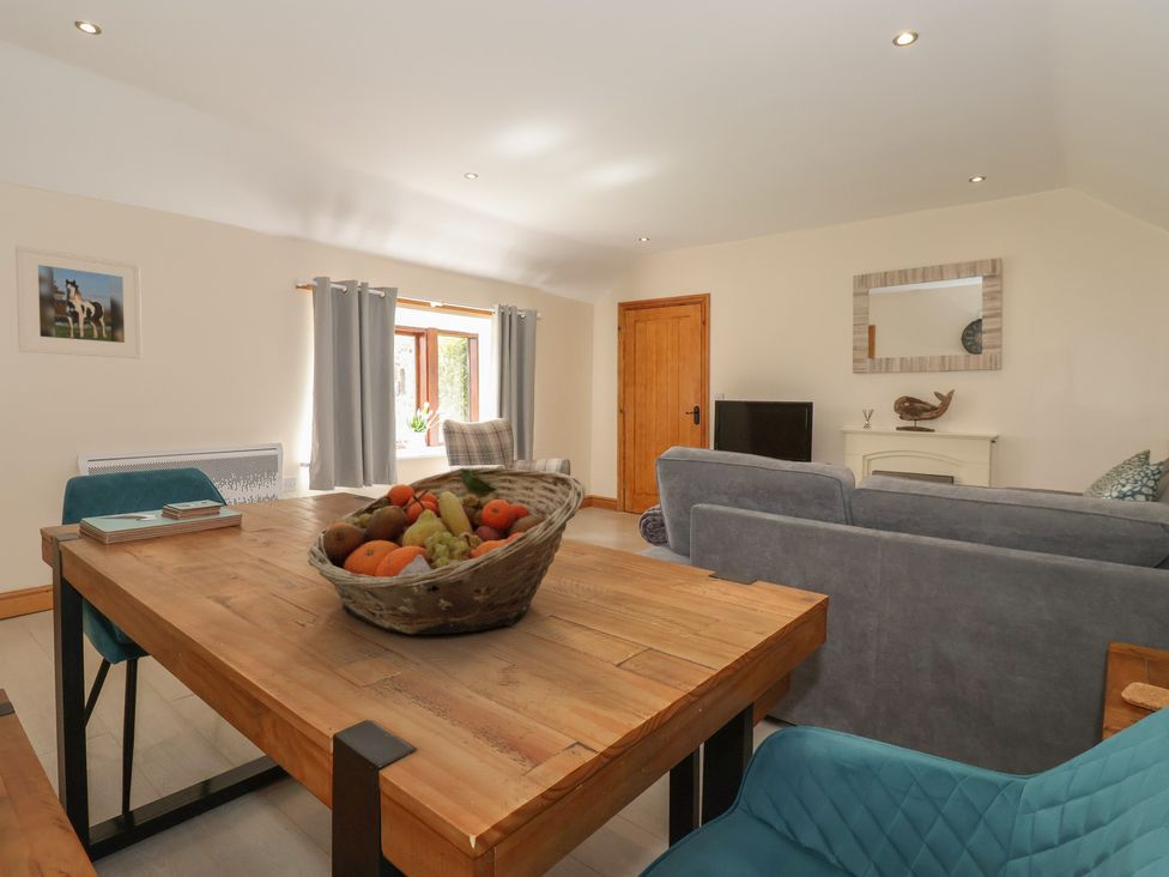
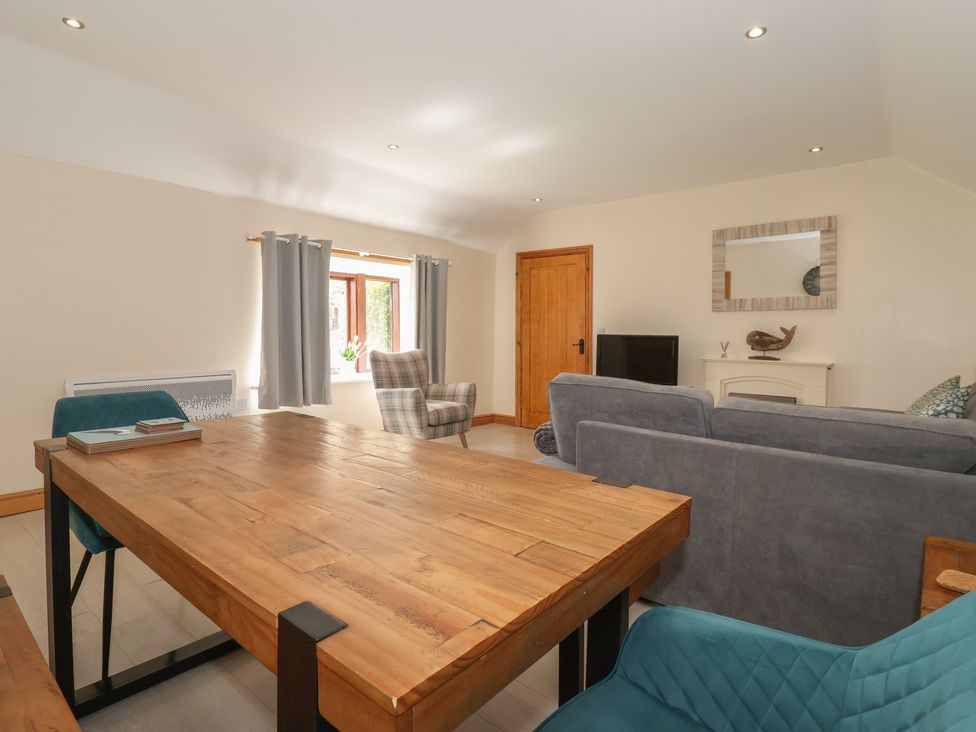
- fruit basket [307,466,587,636]
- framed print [14,244,144,359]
